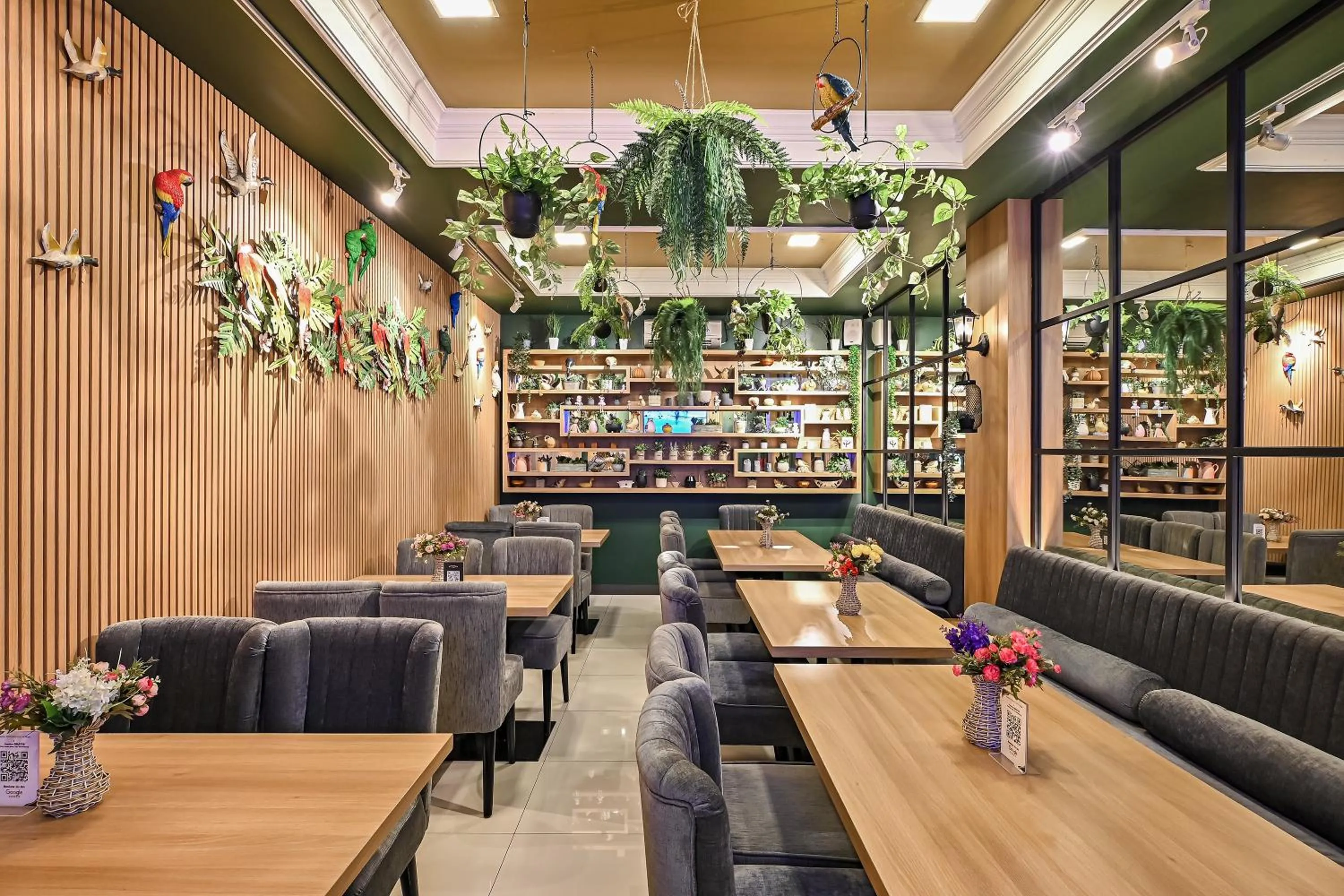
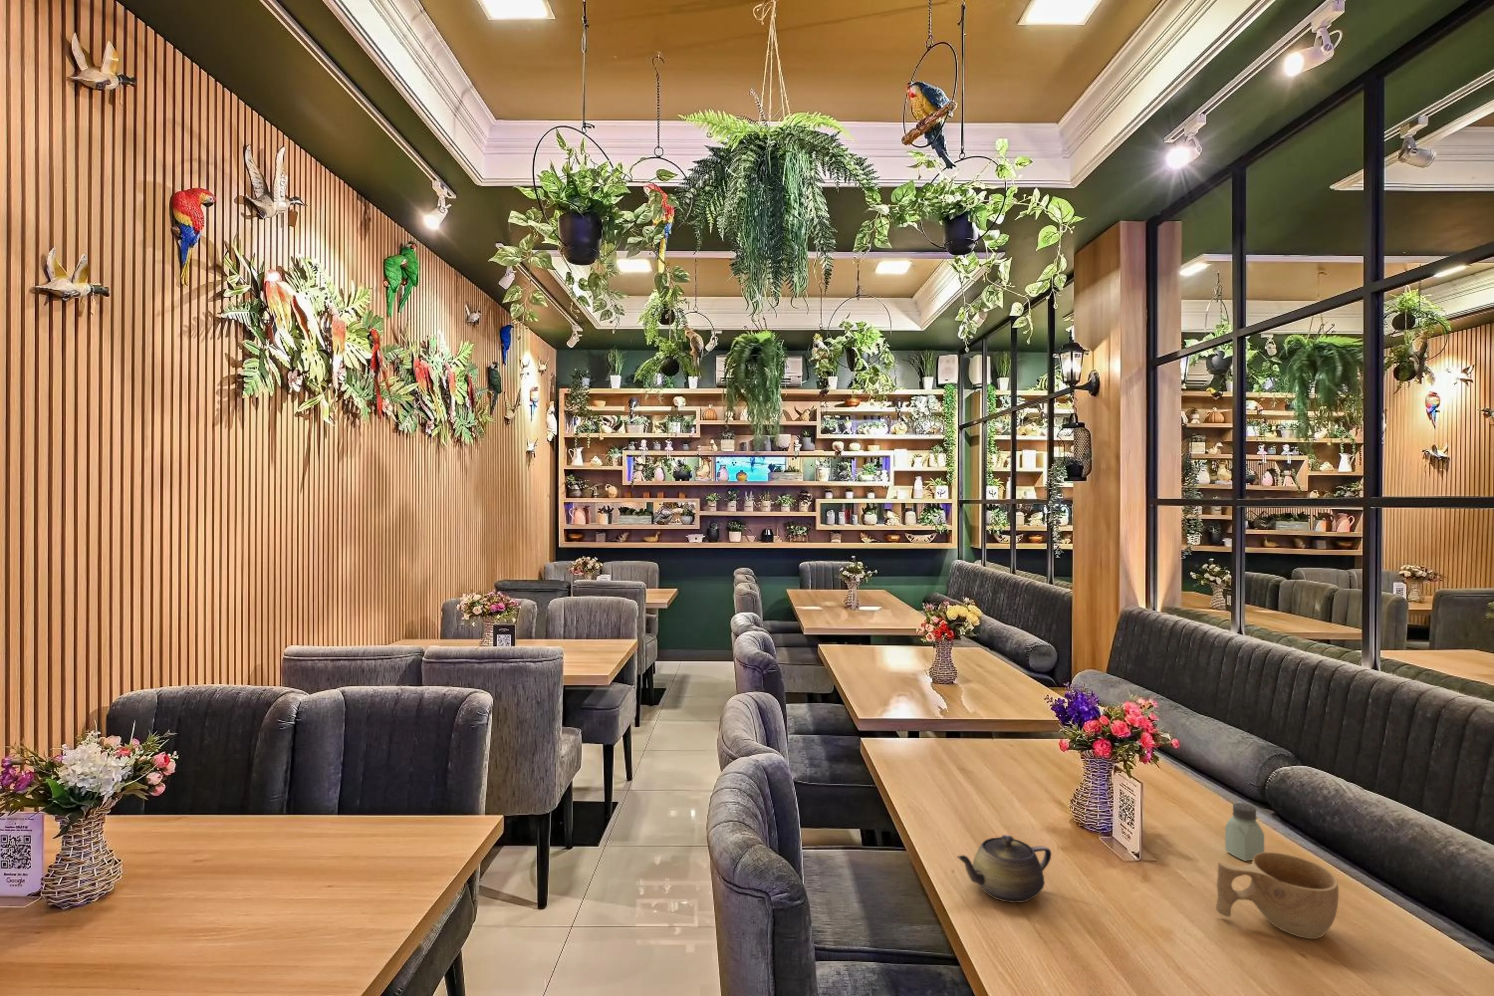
+ cup [1215,851,1339,939]
+ teapot [956,835,1053,904]
+ saltshaker [1225,803,1265,861]
